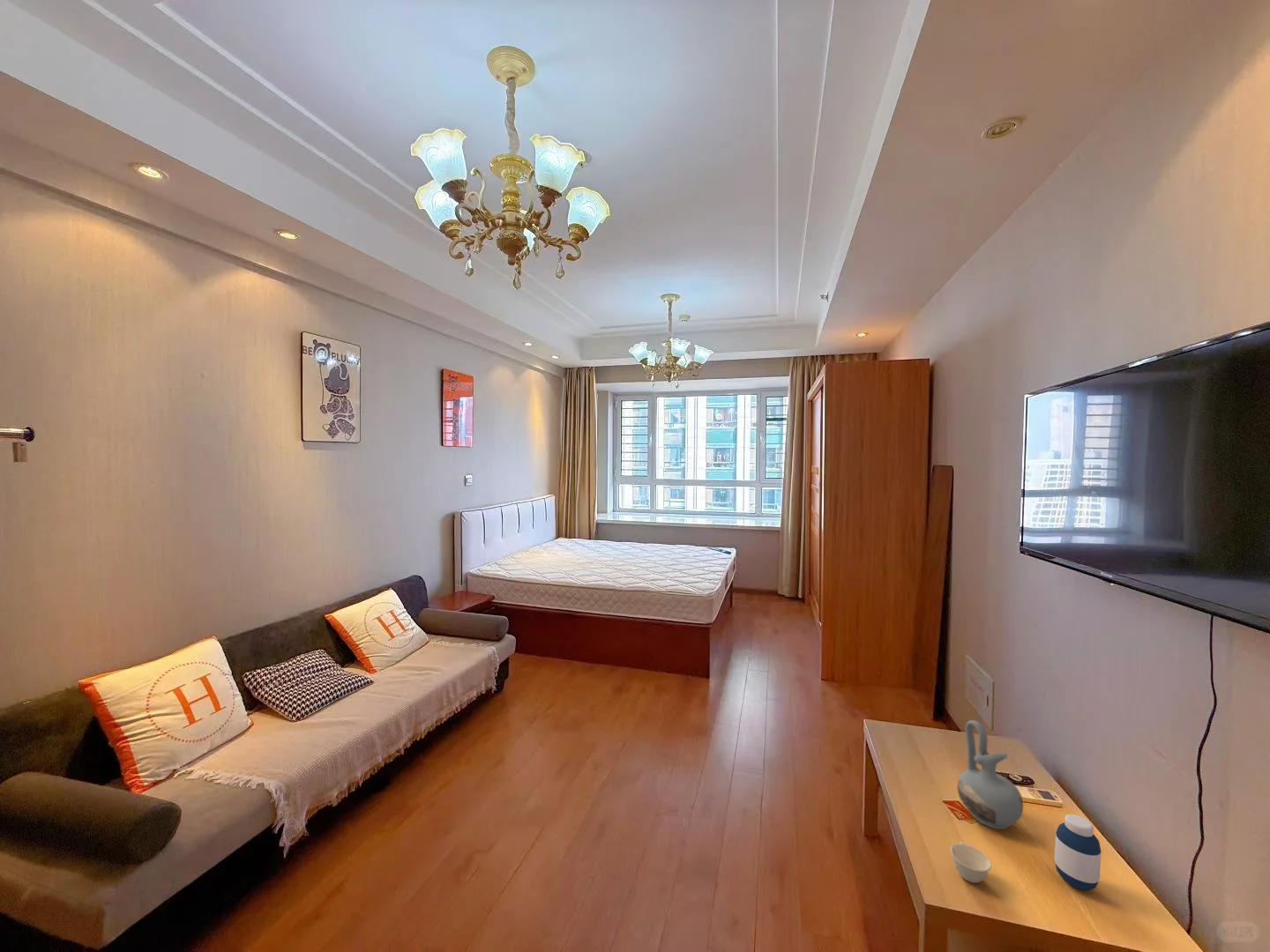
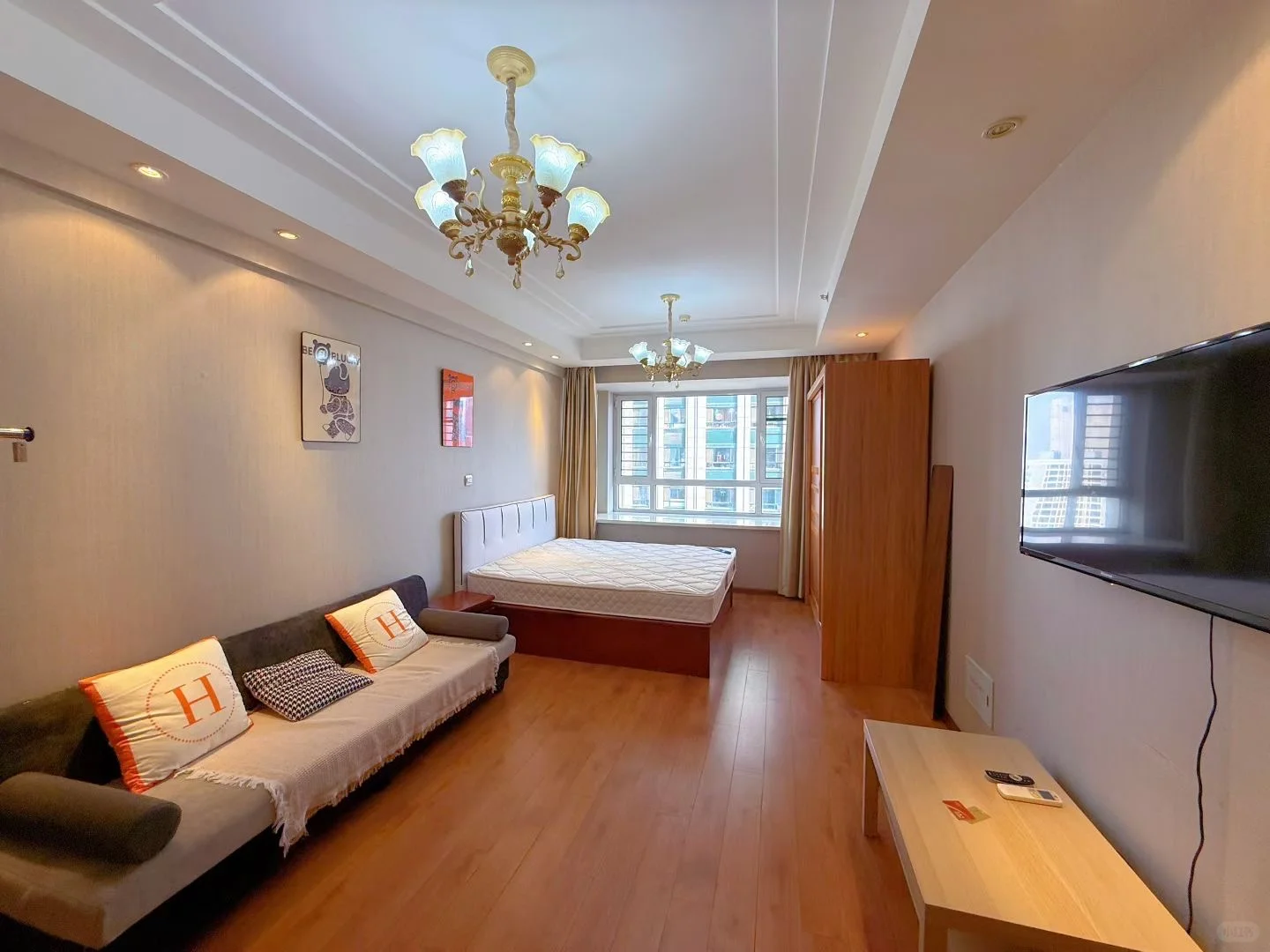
- medicine bottle [1054,814,1102,891]
- teacup [950,841,992,884]
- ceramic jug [957,719,1024,830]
